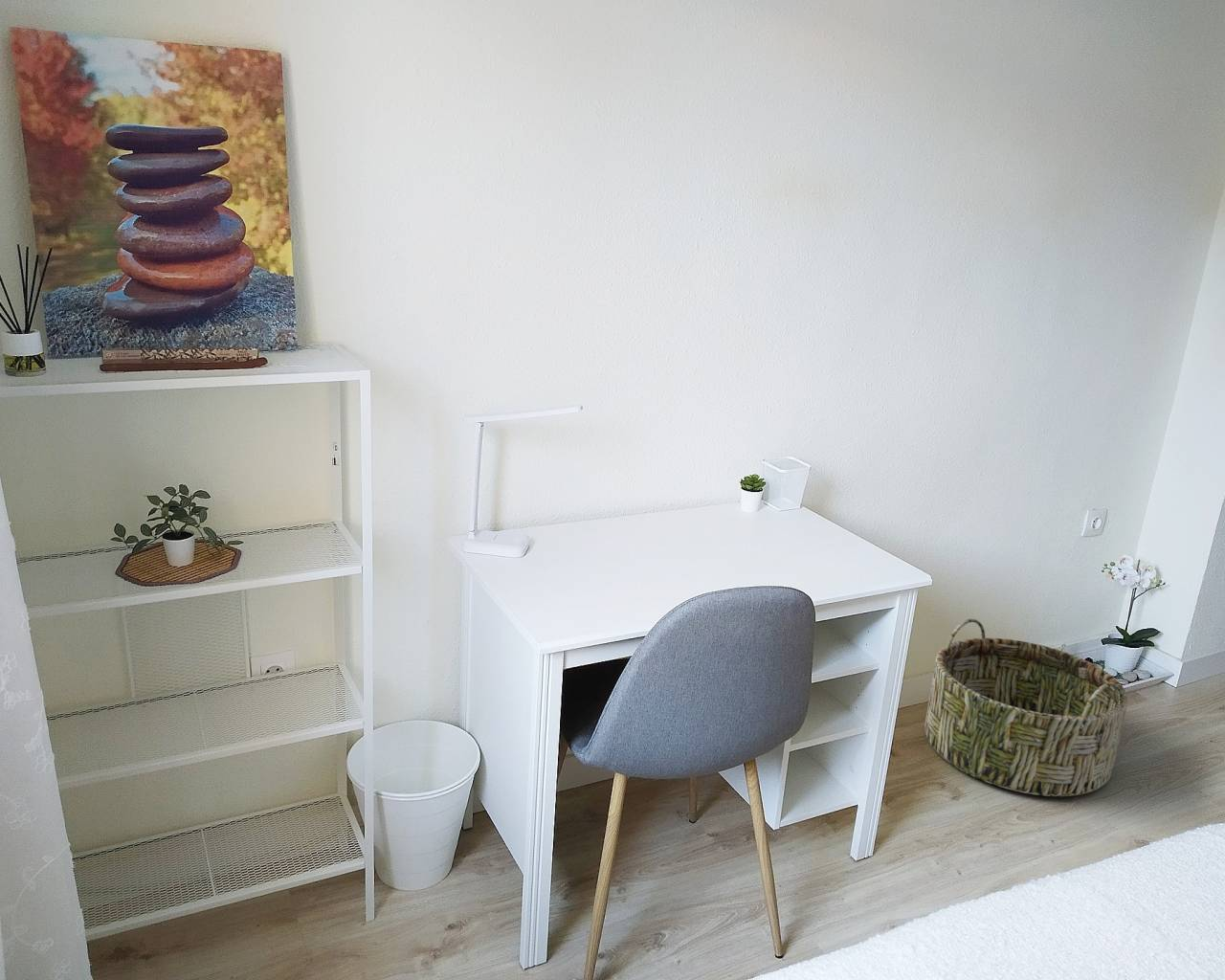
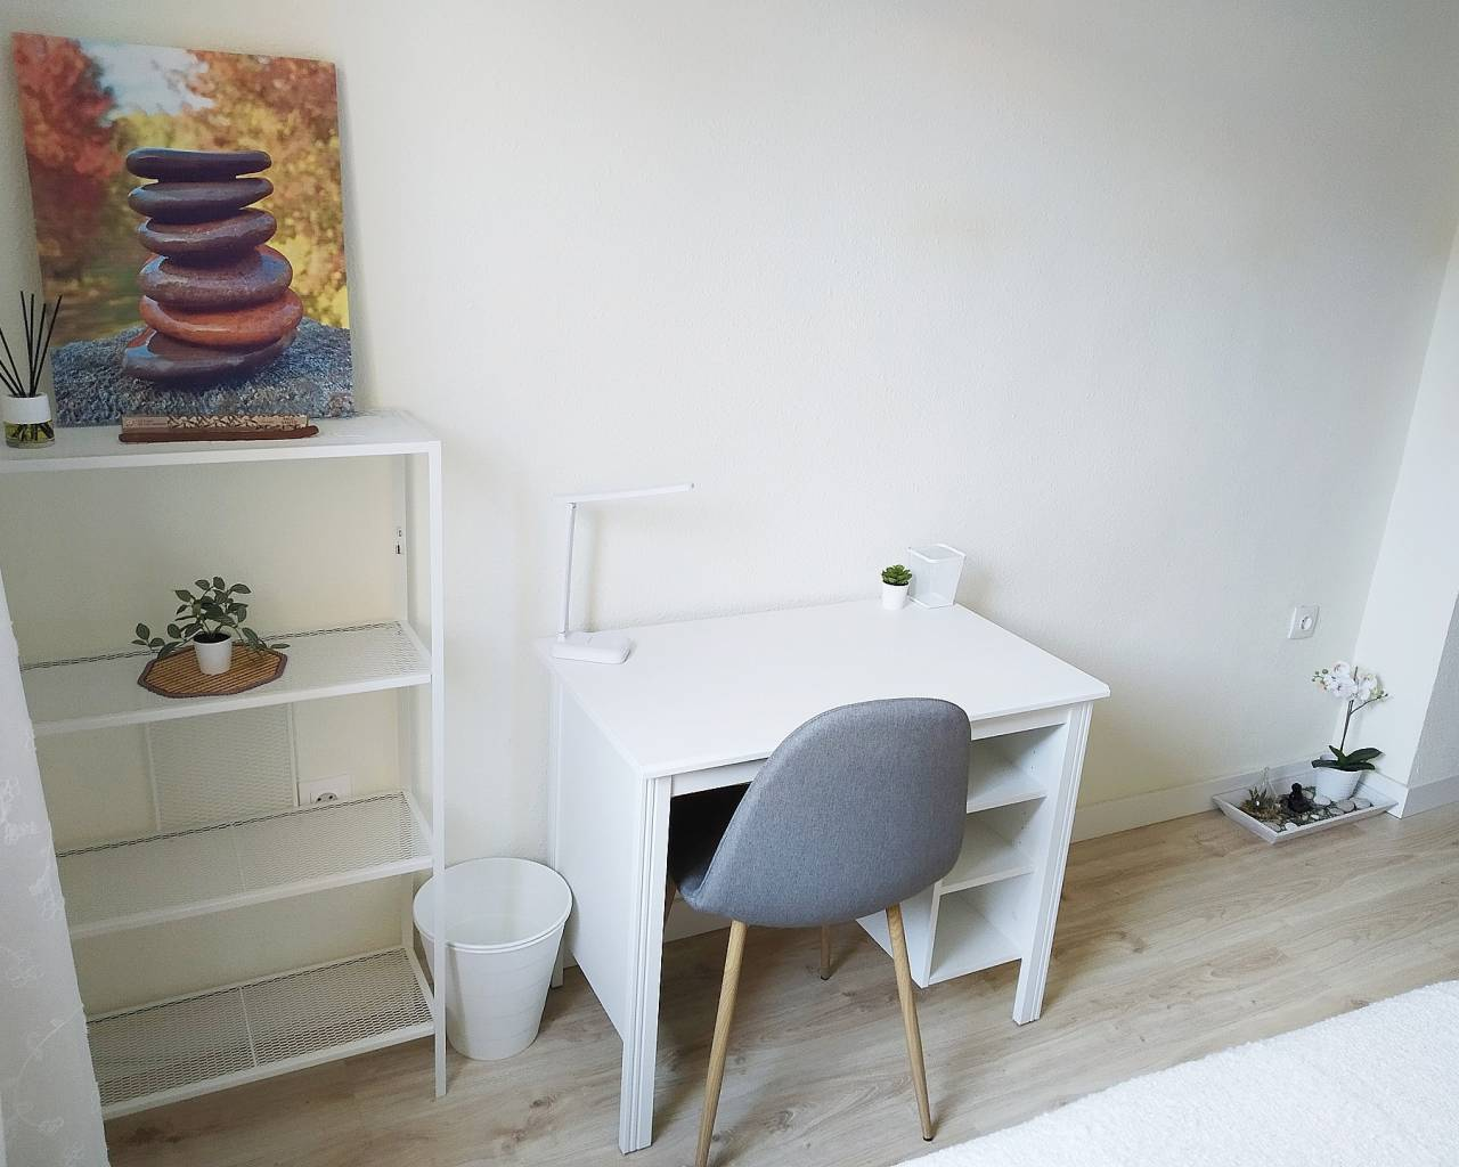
- basket [924,618,1129,797]
